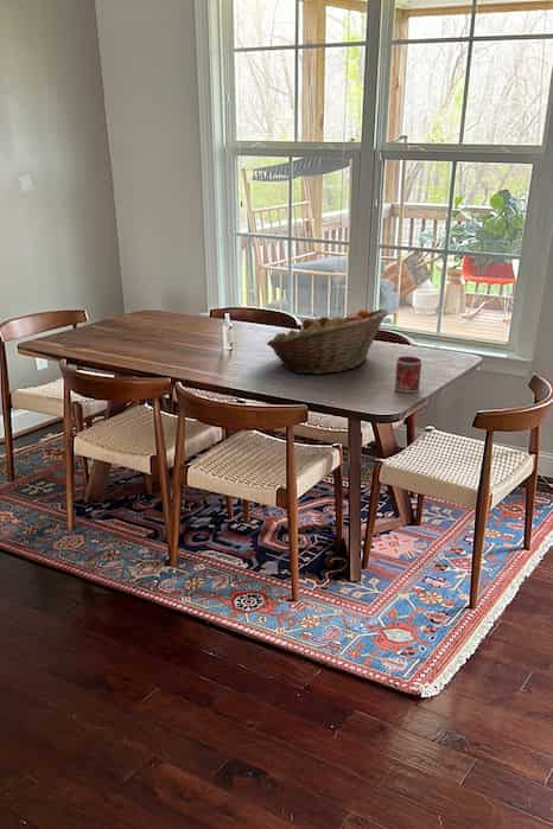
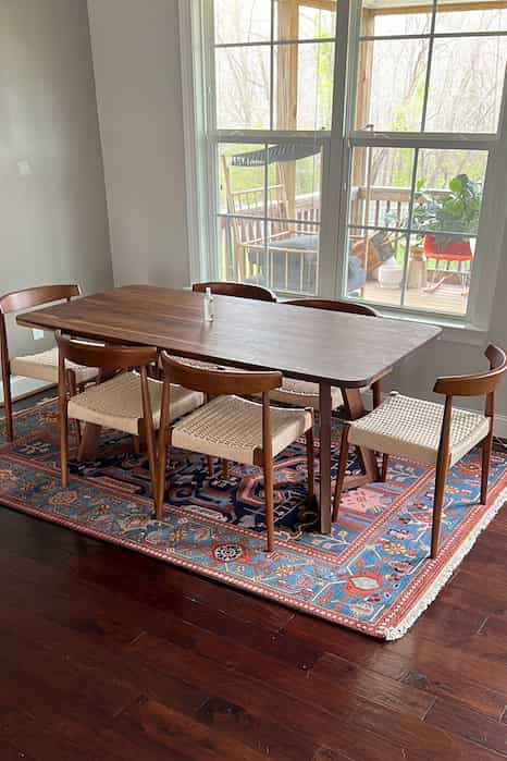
- fruit basket [266,308,389,375]
- mug [394,355,422,394]
